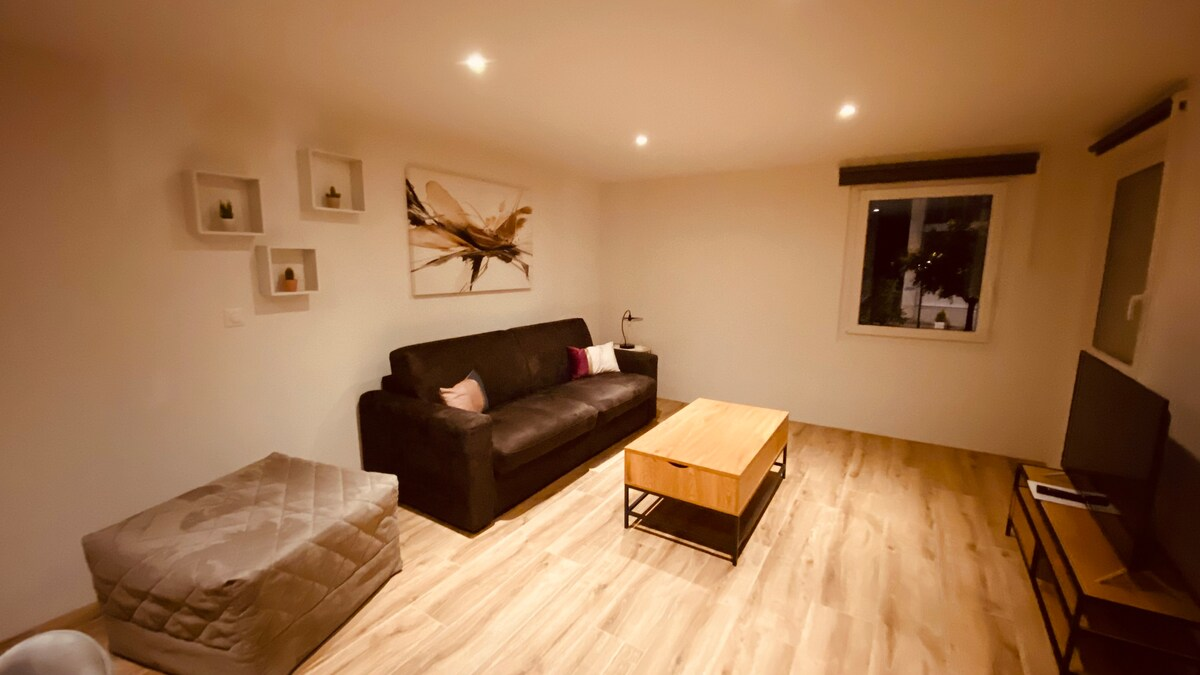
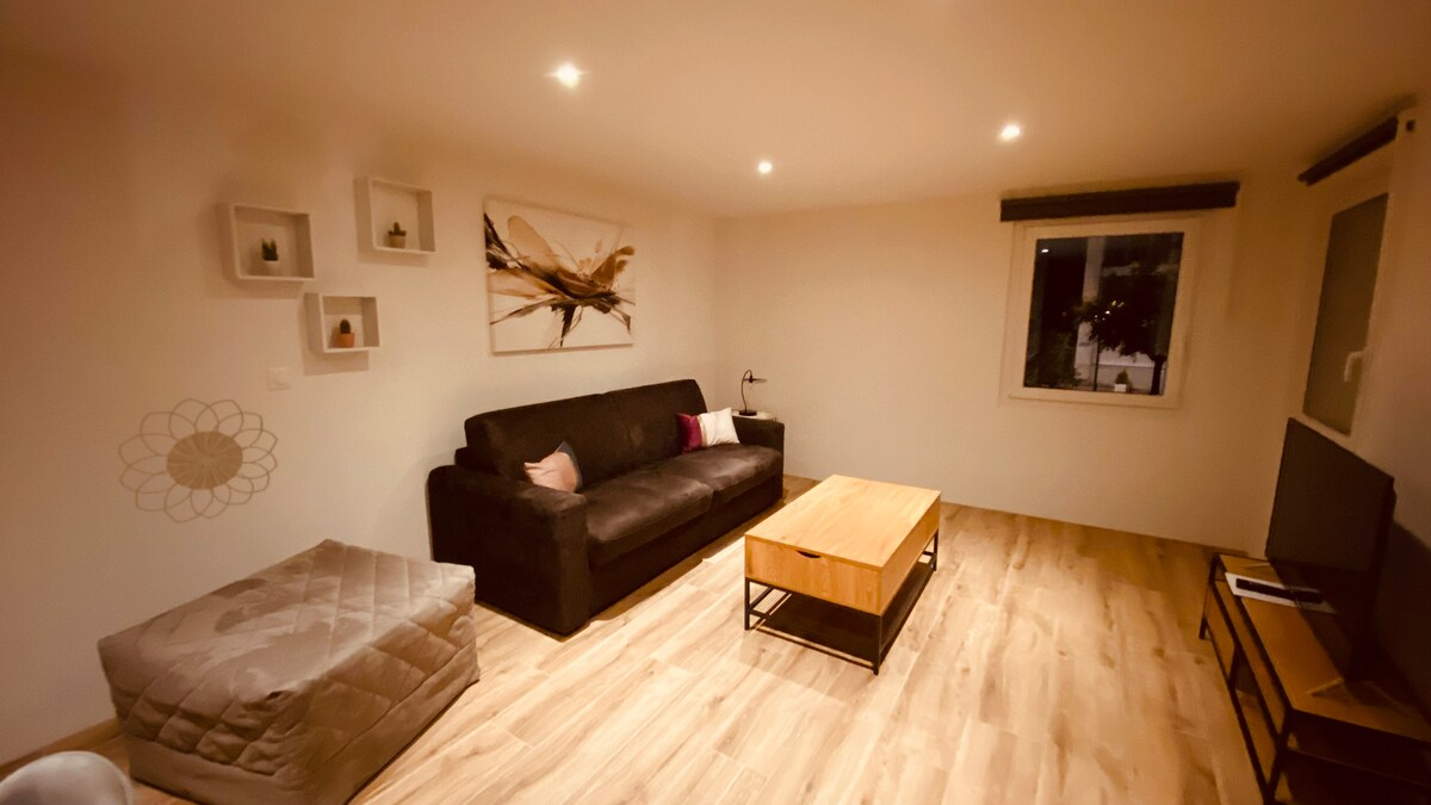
+ decorative wall piece [117,397,279,525]
